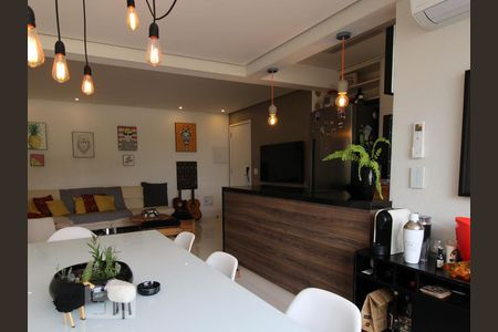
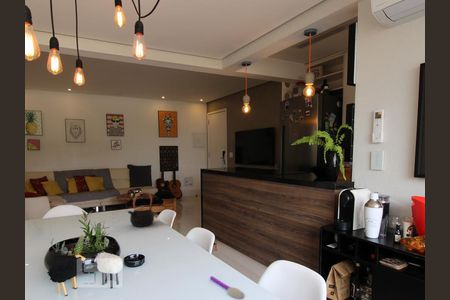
+ teapot [127,190,155,228]
+ spoon [209,275,245,300]
